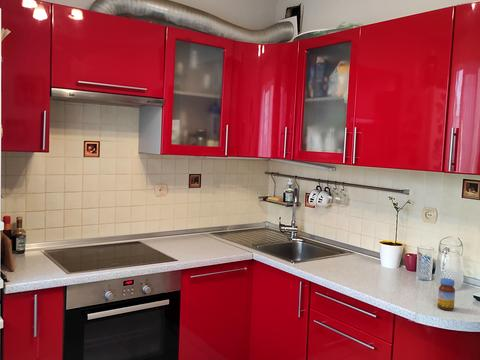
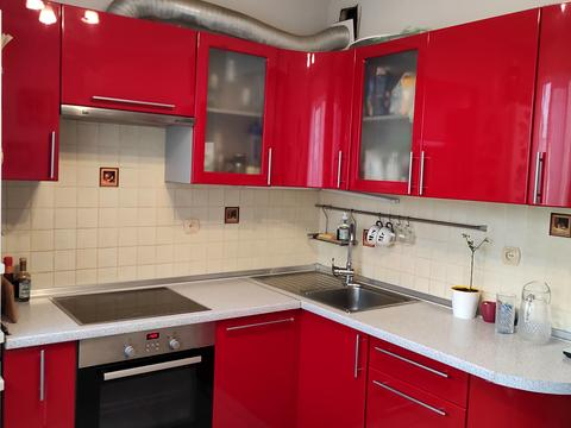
- jar [437,277,456,311]
